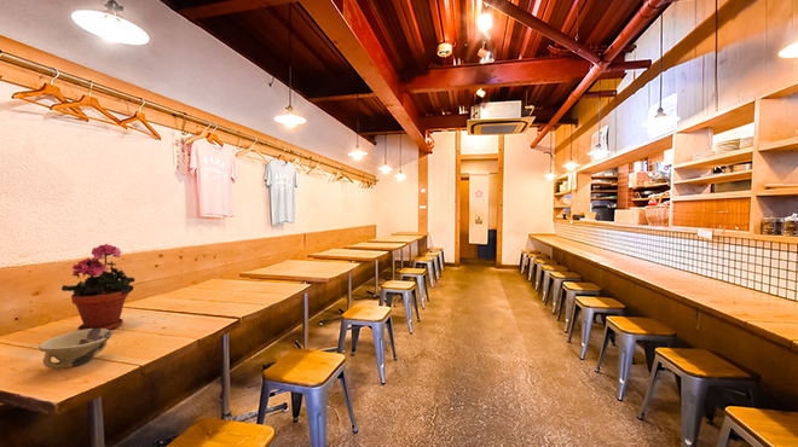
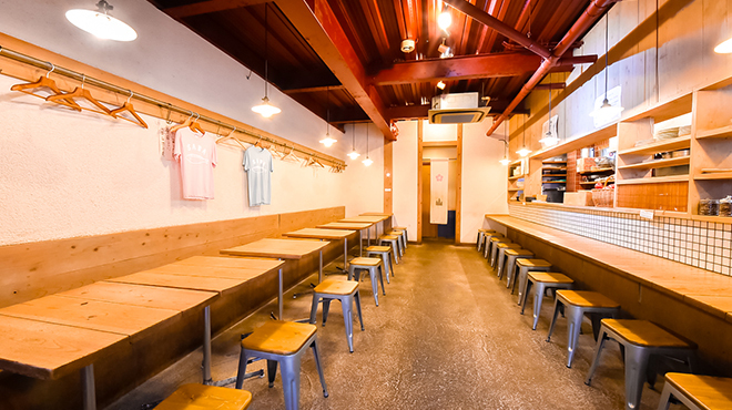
- bowl [37,329,112,370]
- potted plant [60,243,137,331]
